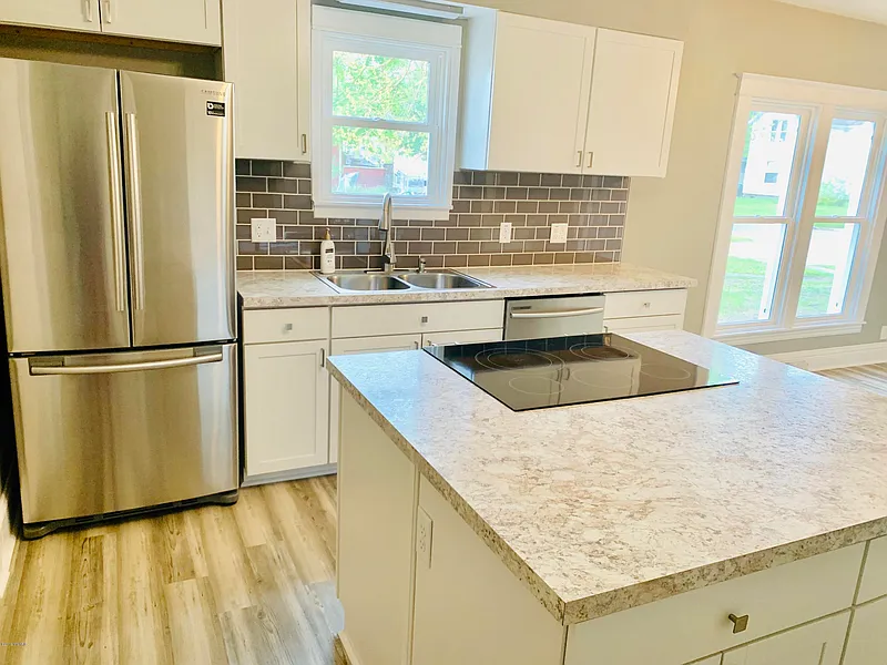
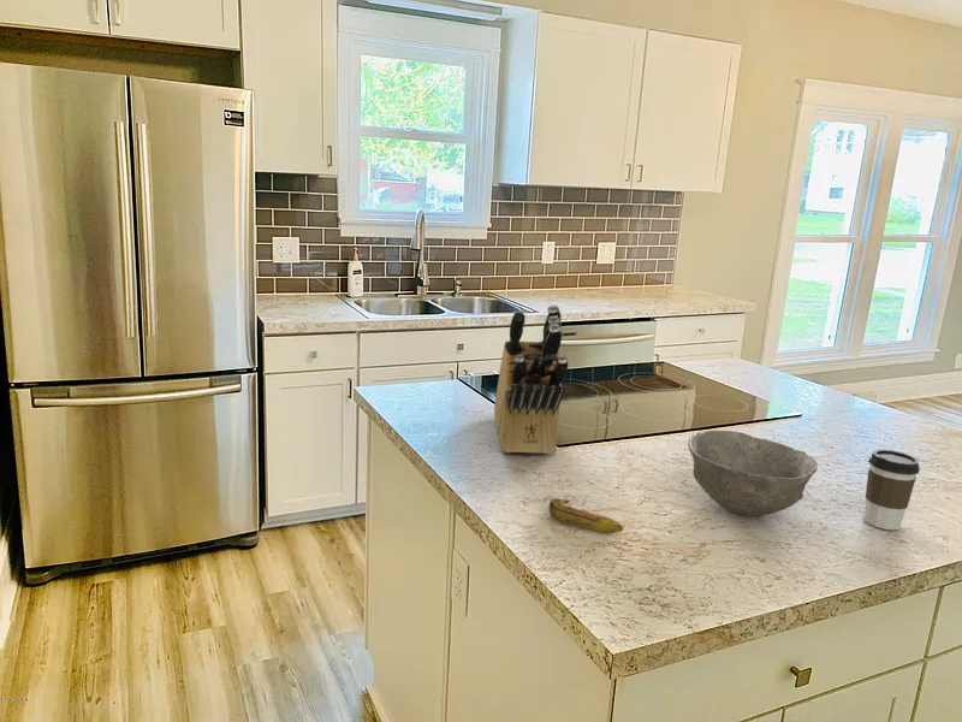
+ banana [548,497,624,534]
+ knife block [493,304,569,455]
+ bowl [687,430,819,517]
+ coffee cup [863,448,921,531]
